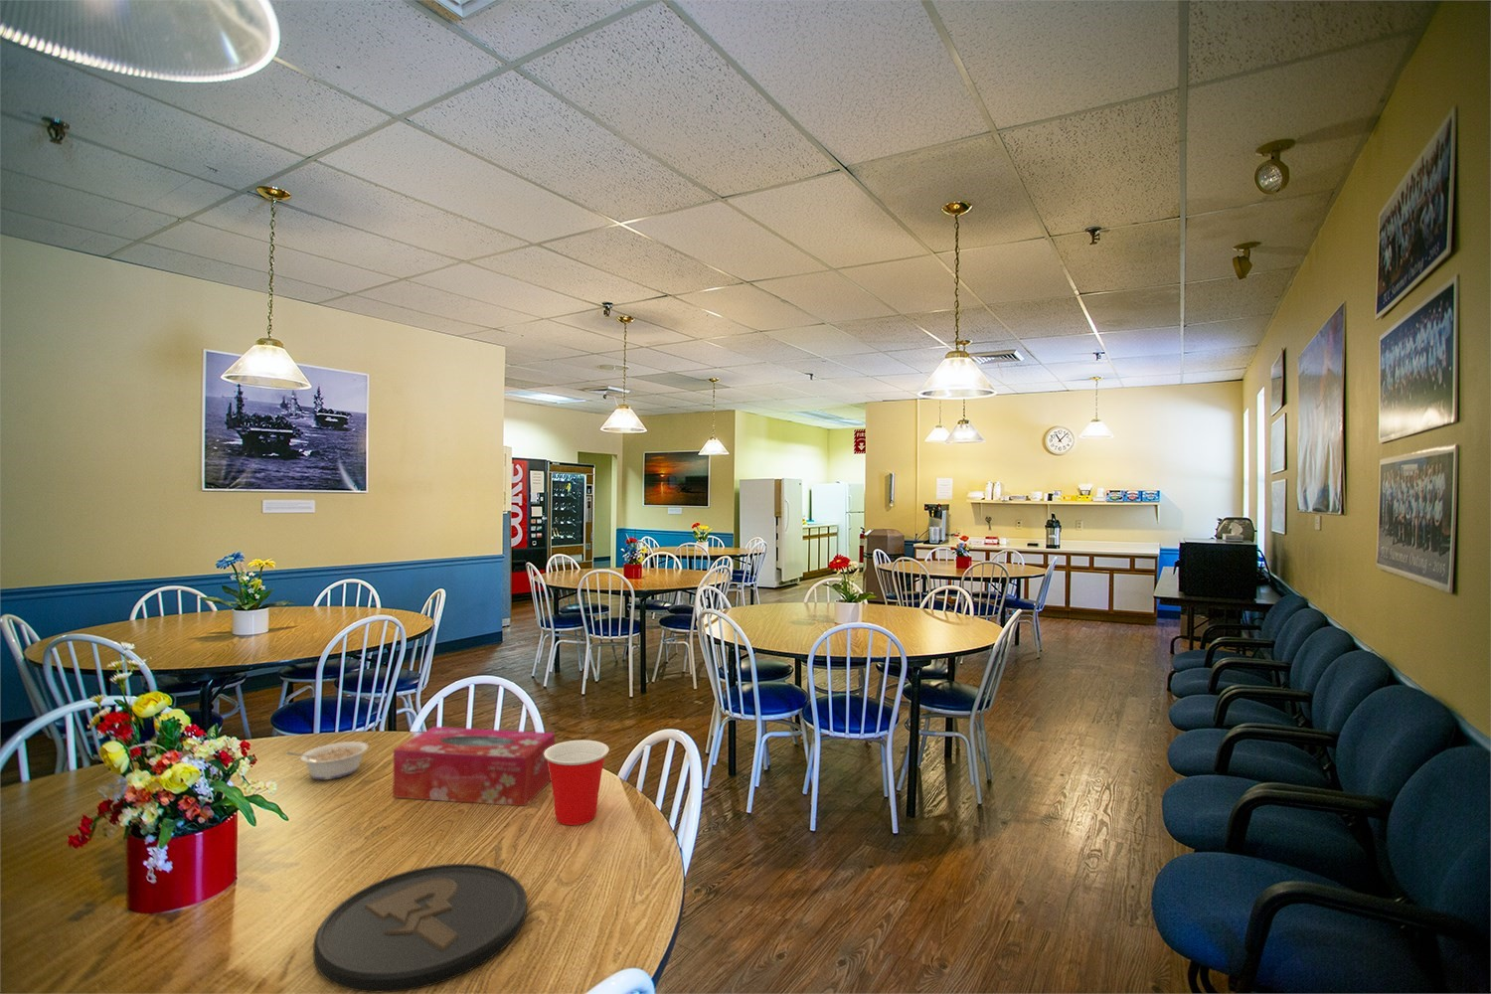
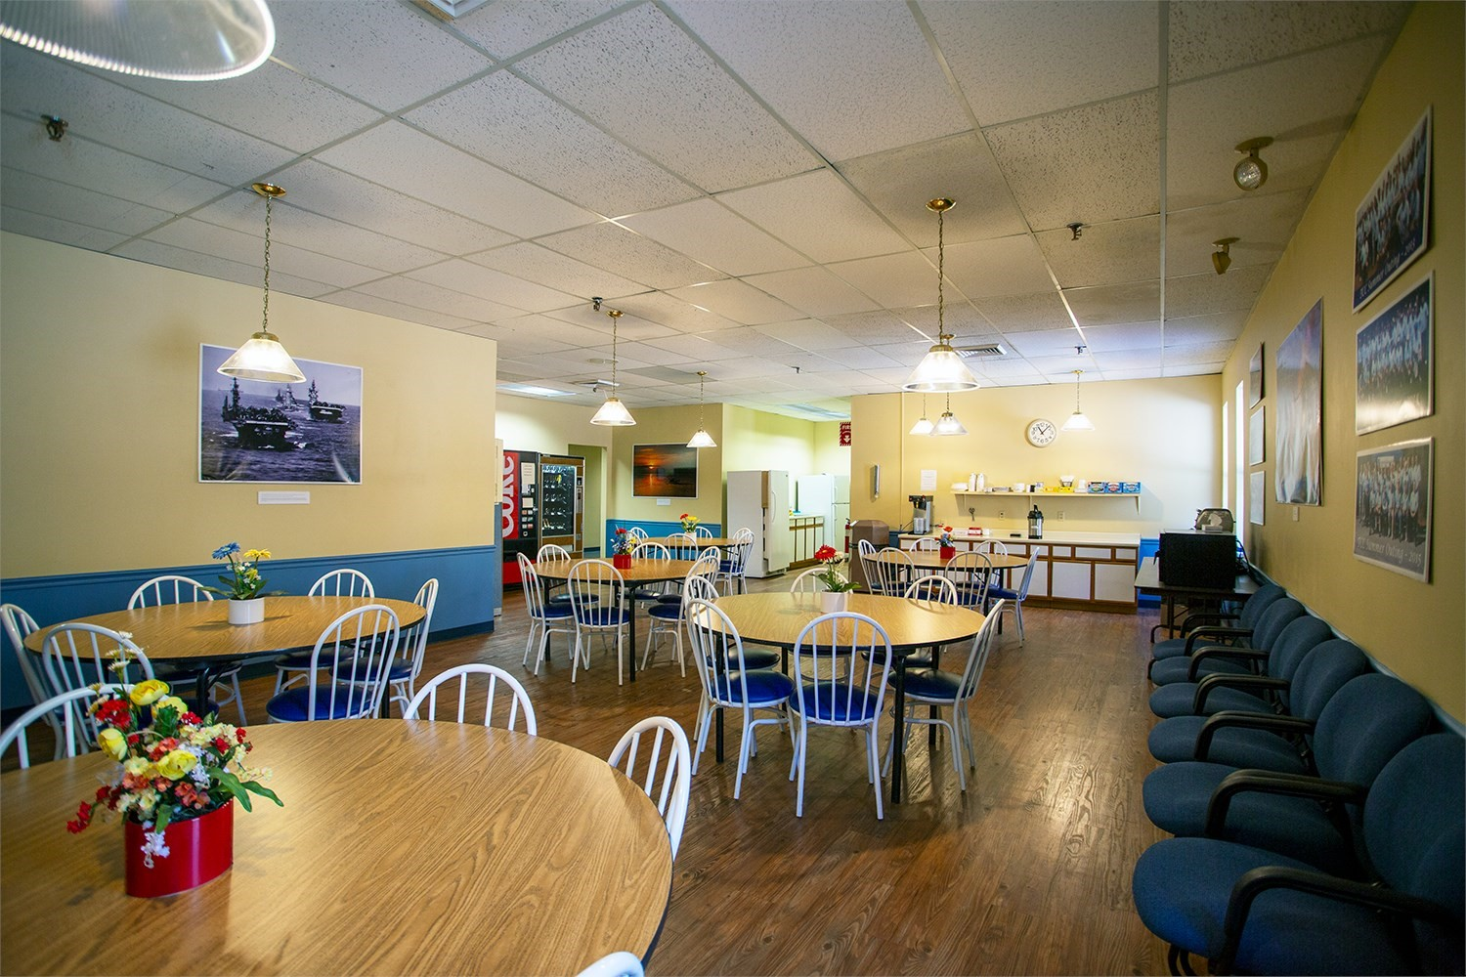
- cup [544,740,610,826]
- legume [285,741,369,781]
- tissue box [392,726,556,808]
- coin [312,863,528,994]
